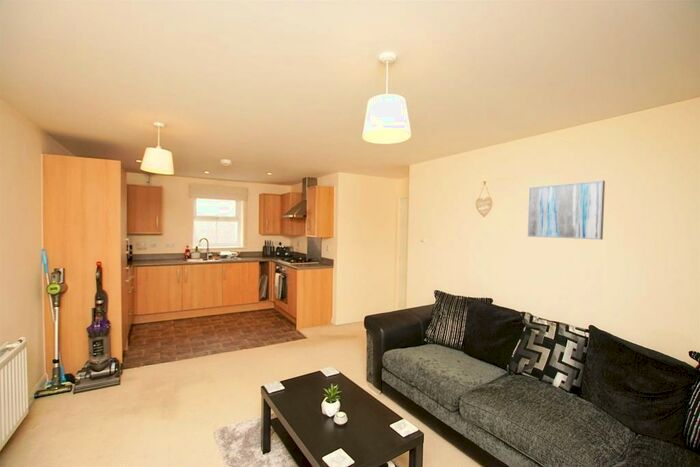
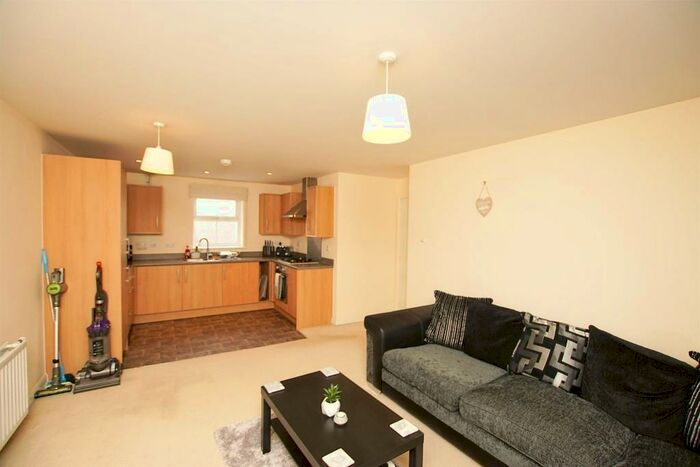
- wall art [527,179,606,241]
